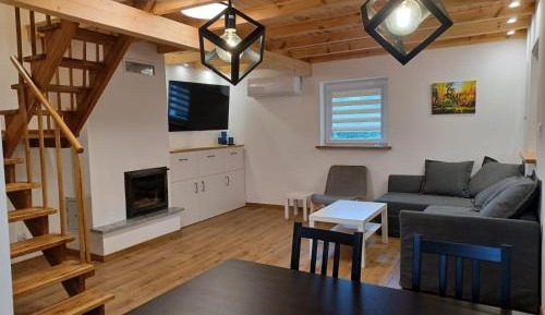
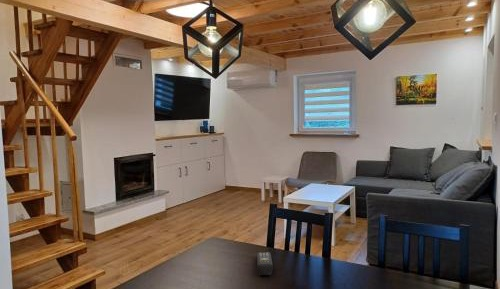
+ remote control [256,251,274,276]
